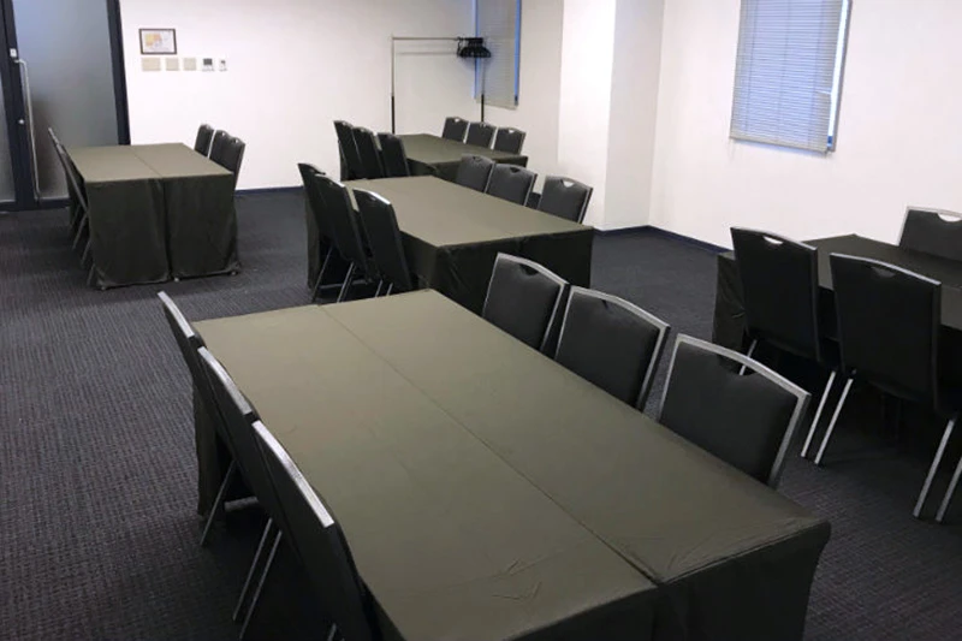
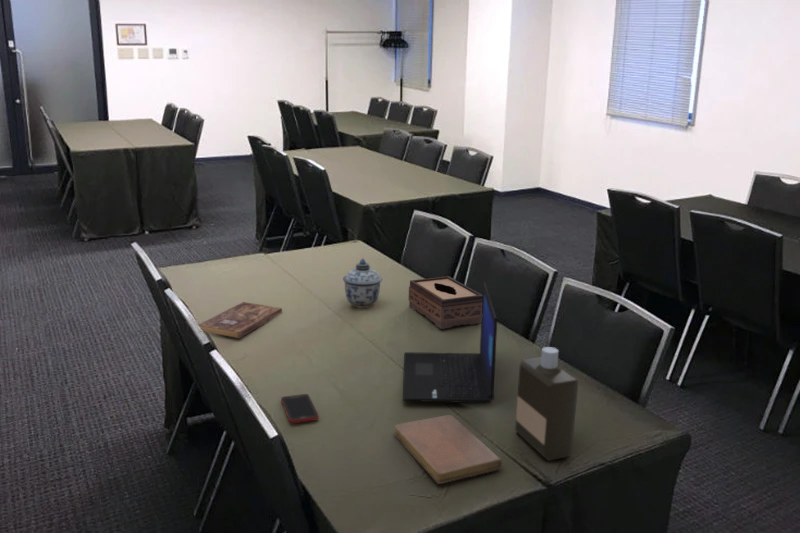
+ tissue box [408,275,483,330]
+ laptop [402,281,498,404]
+ notebook [393,414,503,485]
+ lidded jar [342,257,383,309]
+ cell phone [280,393,320,424]
+ bottle [514,346,579,462]
+ bible [198,301,283,339]
